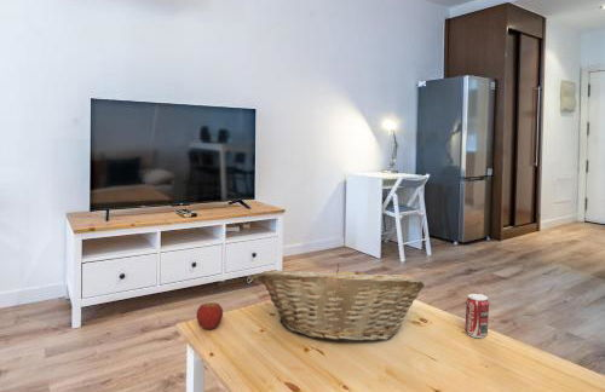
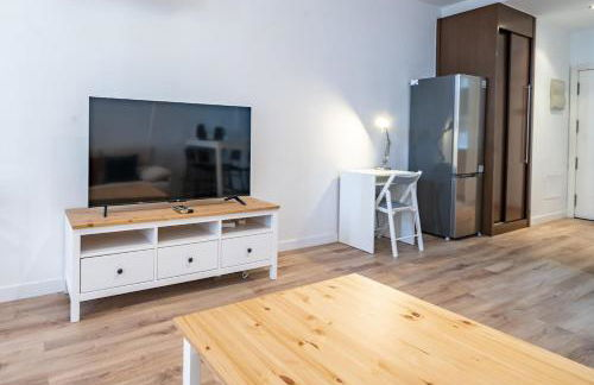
- fruit basket [257,263,426,344]
- apple [195,301,224,330]
- beverage can [465,293,490,339]
